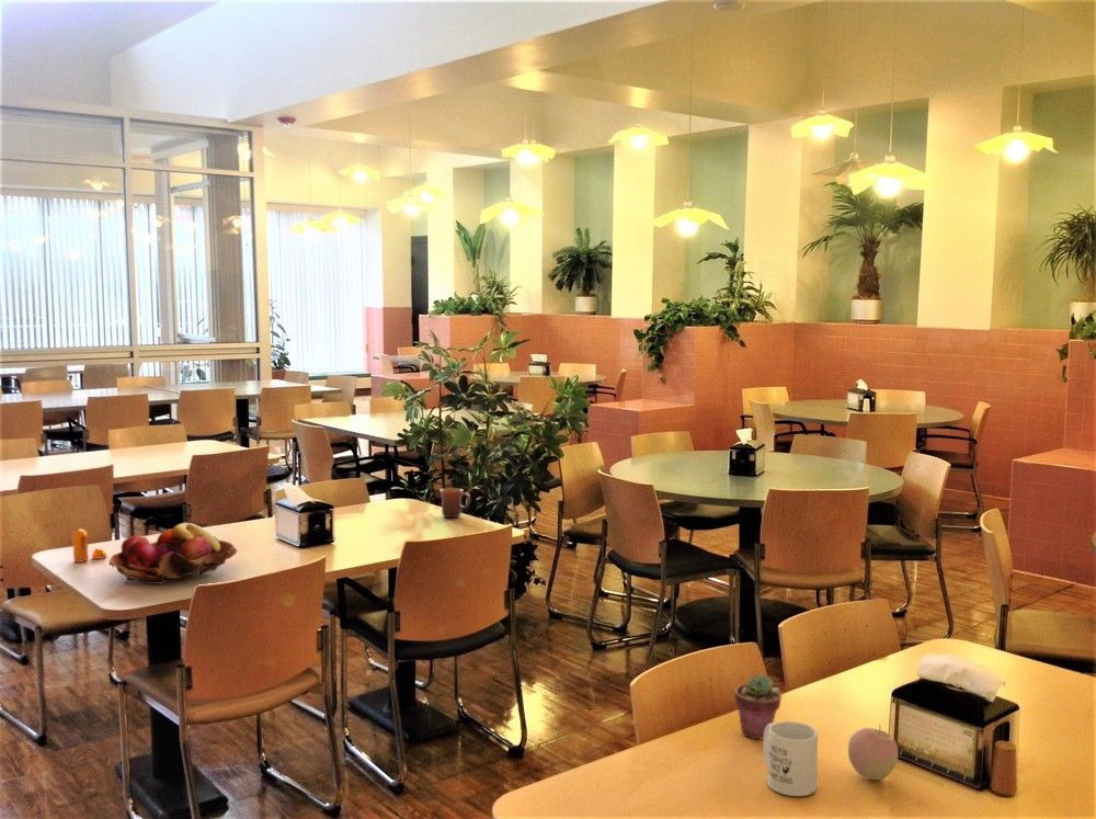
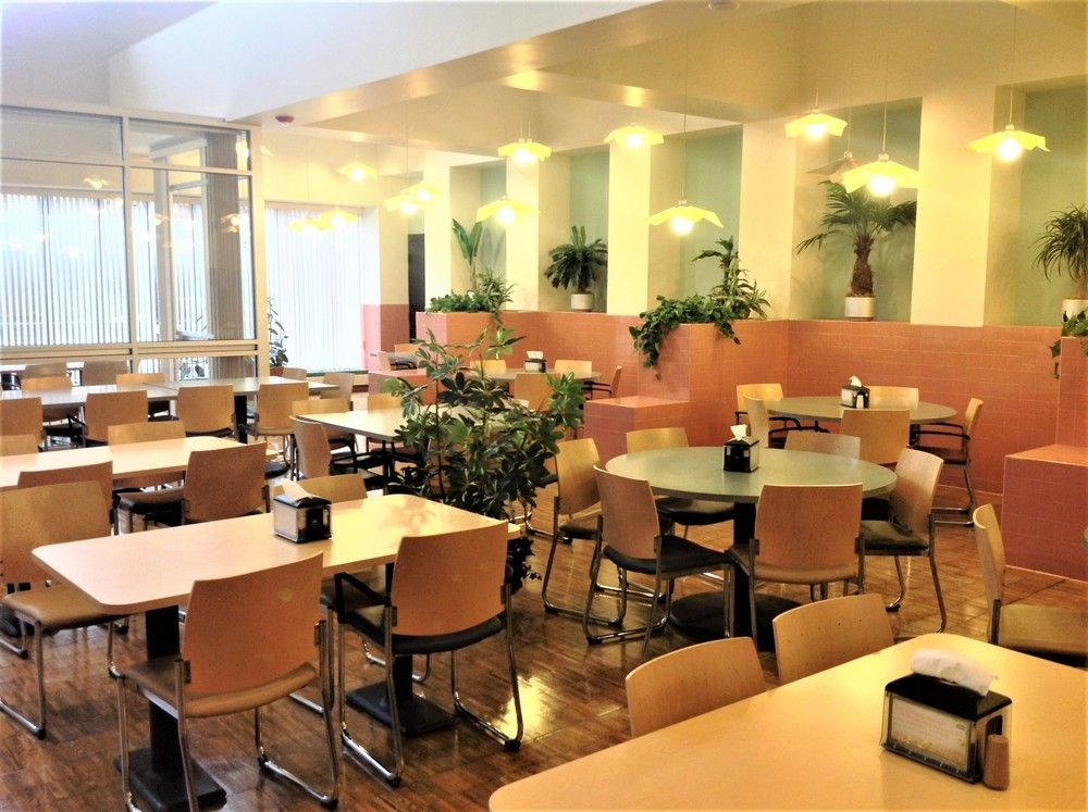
- mug [762,720,819,797]
- apple [847,724,899,781]
- fruit basket [107,522,238,585]
- pepper shaker [72,528,107,564]
- mug [438,487,471,519]
- potted succulent [733,673,783,740]
